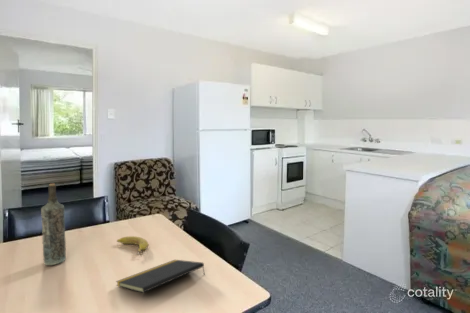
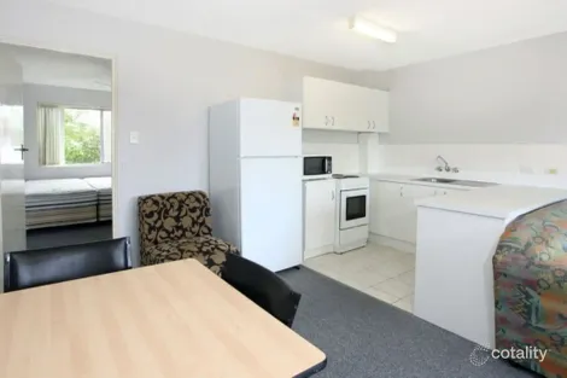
- bottle [40,183,67,266]
- fruit [116,235,149,257]
- notepad [115,259,206,294]
